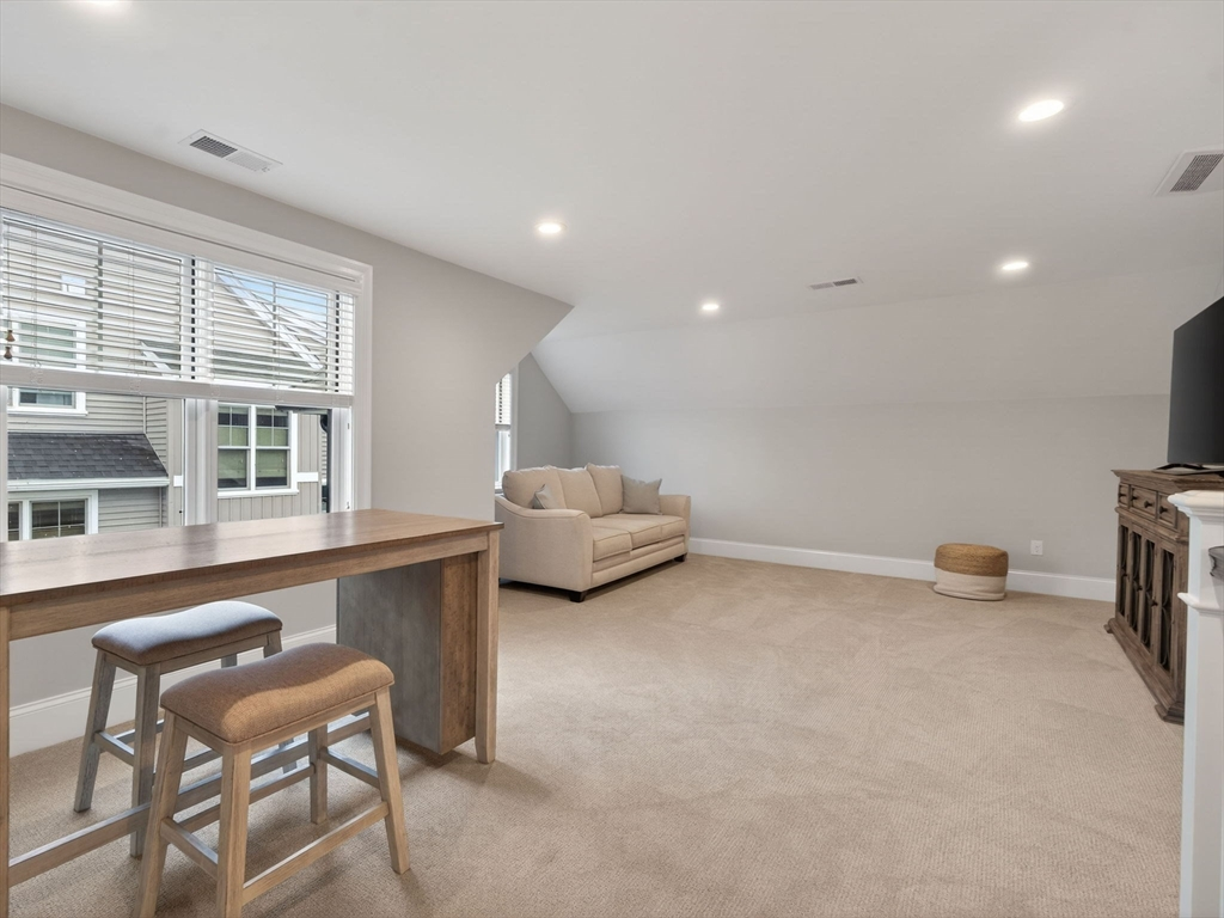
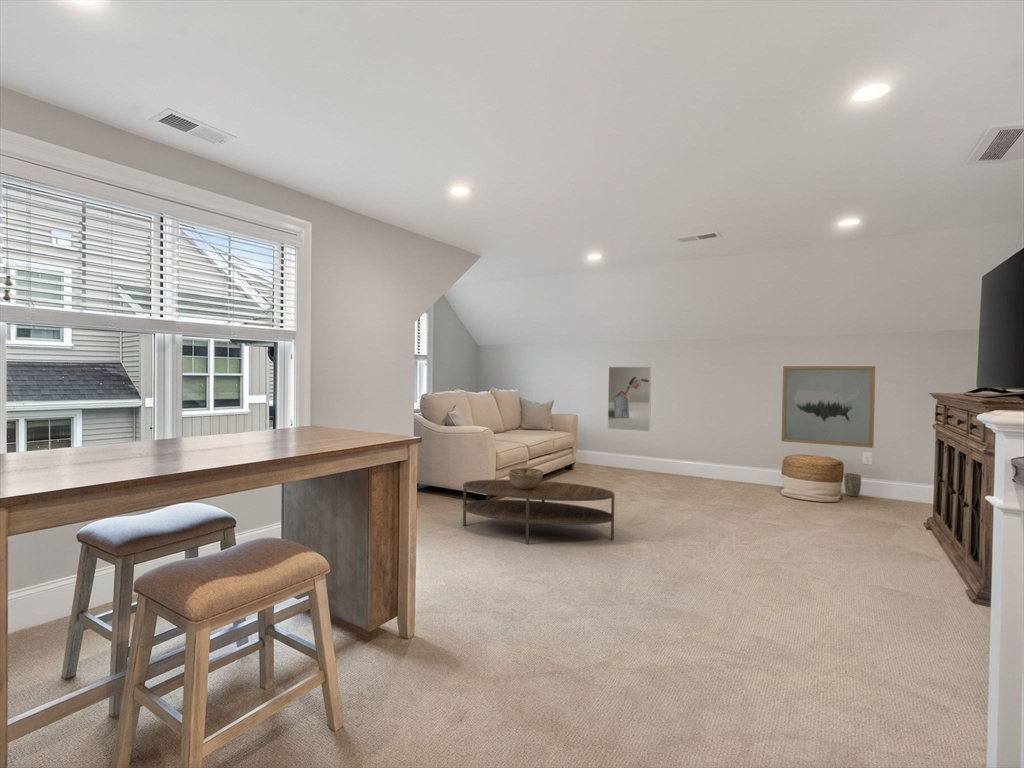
+ decorative bowl [508,467,544,489]
+ coffee table [461,479,615,545]
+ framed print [607,366,652,433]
+ wall art [781,365,876,449]
+ plant pot [843,472,862,498]
